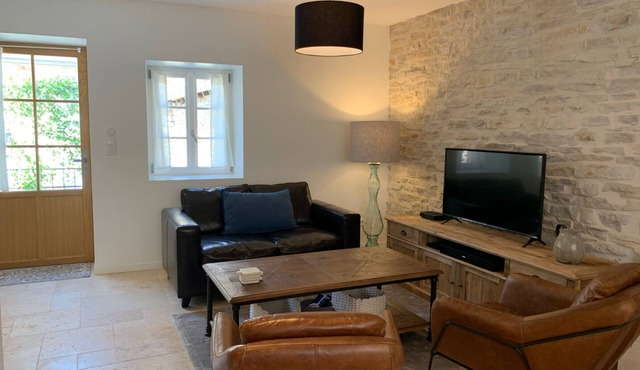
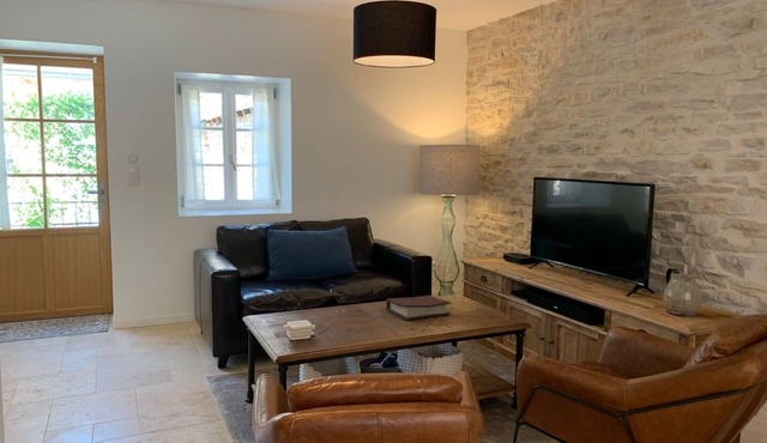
+ hardback book [385,295,452,321]
